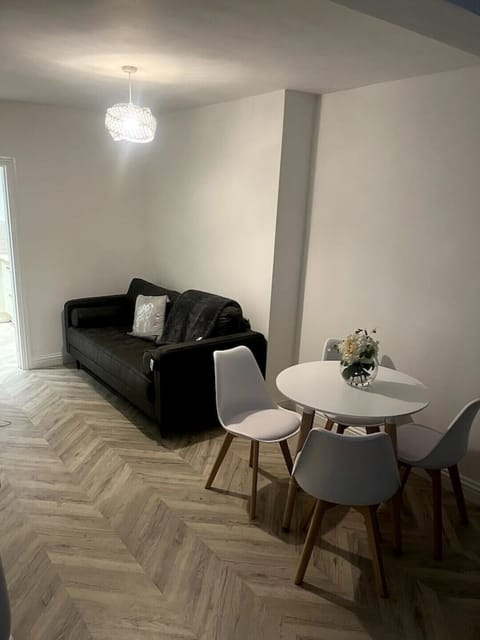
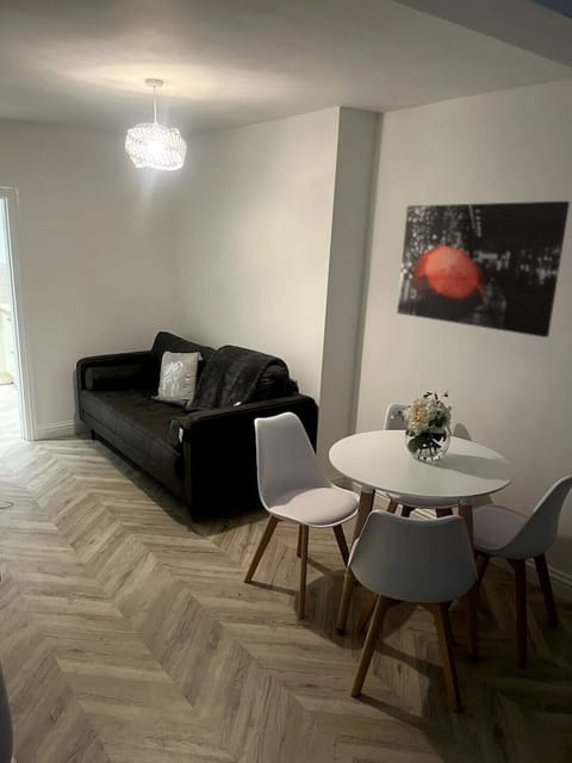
+ wall art [396,200,571,339]
